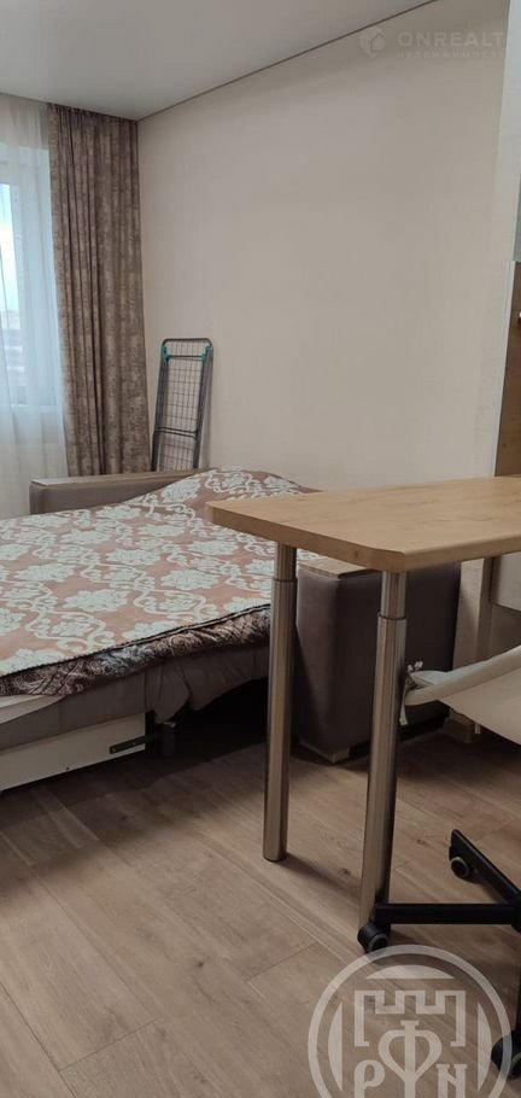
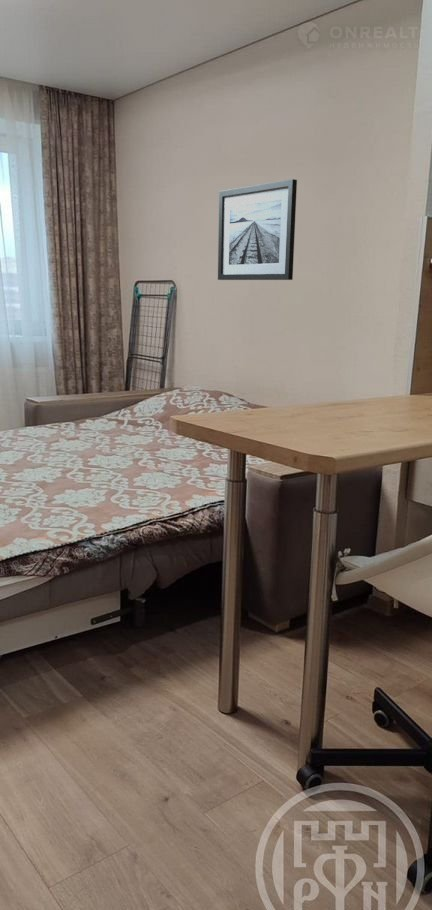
+ wall art [217,178,298,281]
